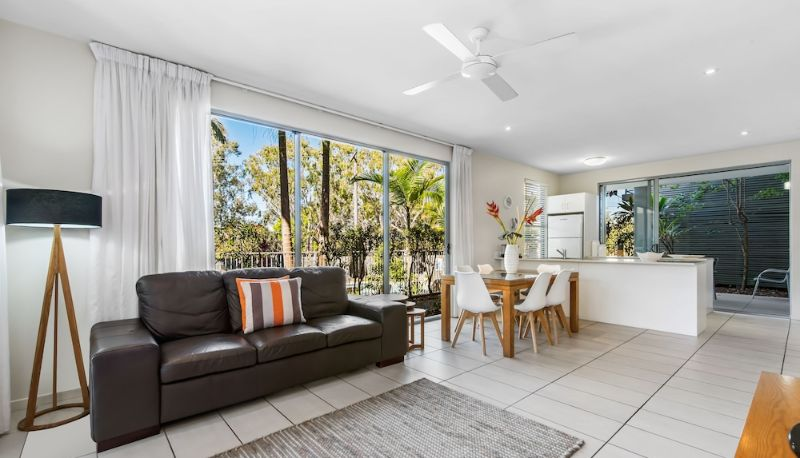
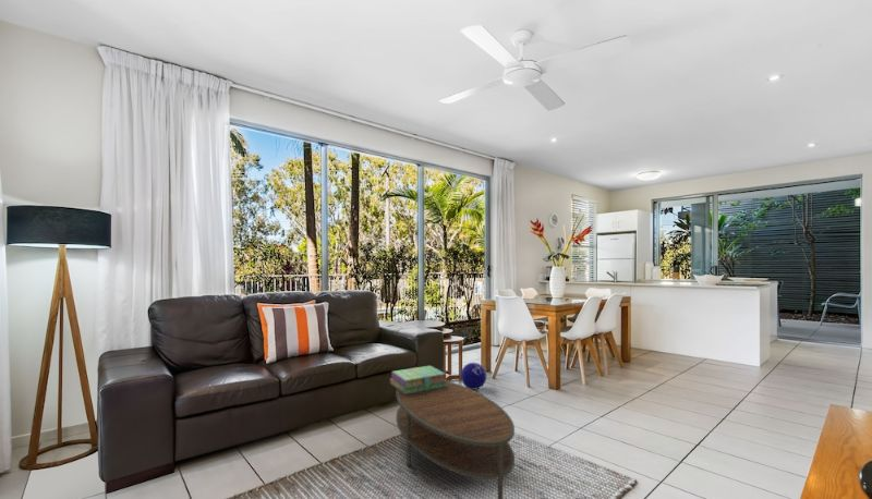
+ ball [460,362,487,391]
+ coffee table [395,380,516,499]
+ stack of books [389,365,449,394]
